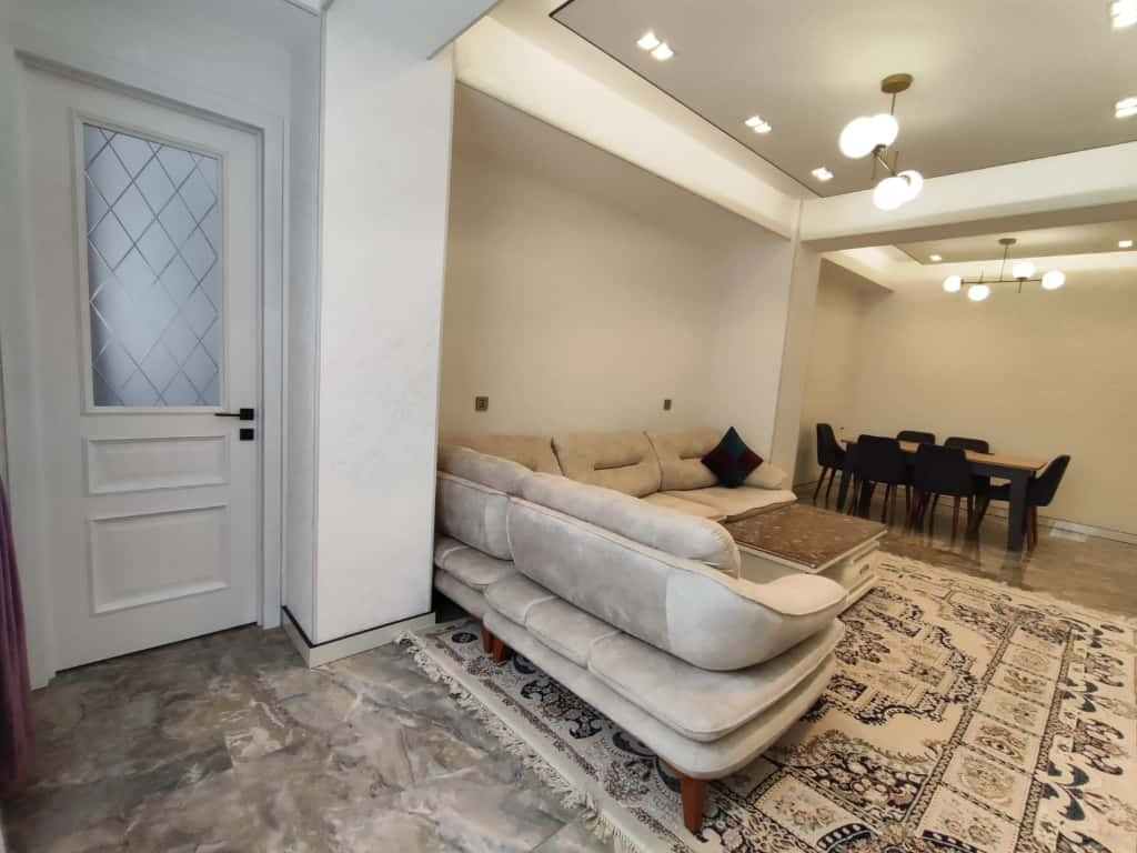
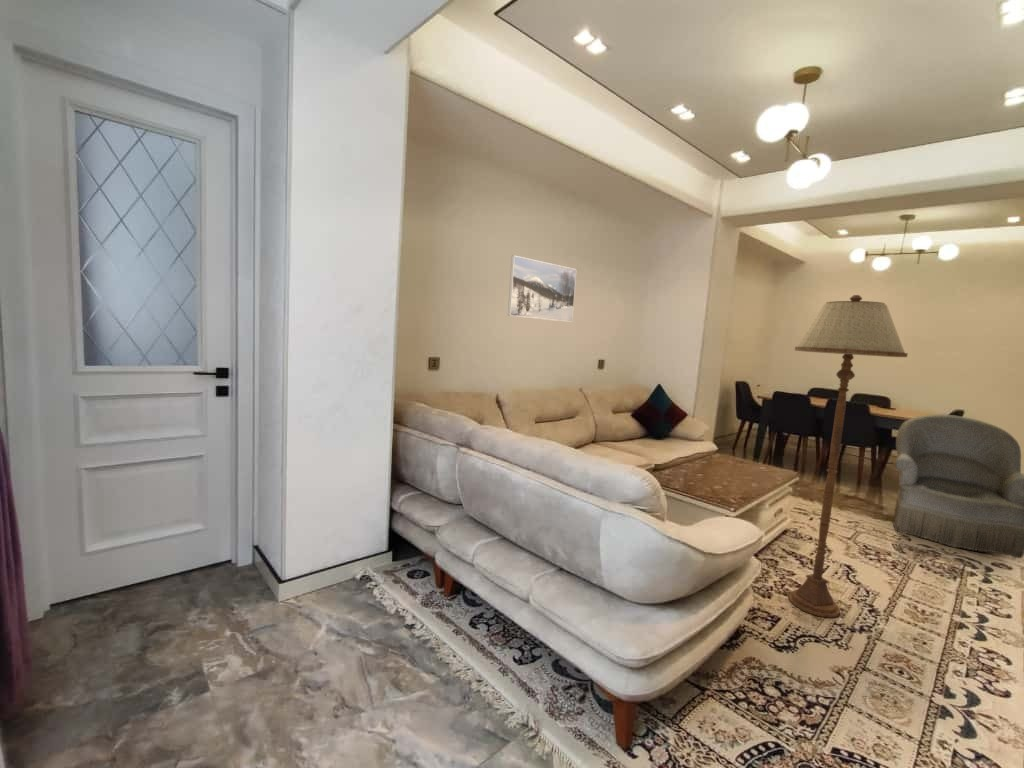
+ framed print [507,255,577,323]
+ armchair [892,413,1024,560]
+ floor lamp [787,294,909,619]
